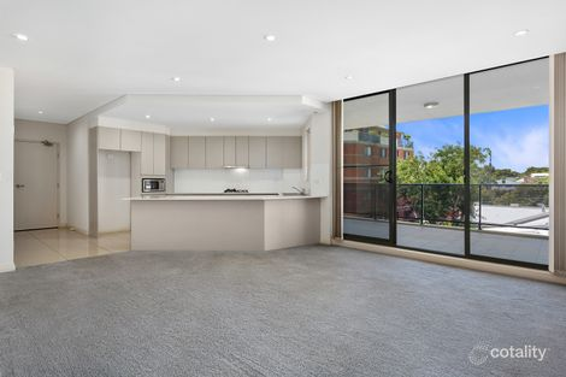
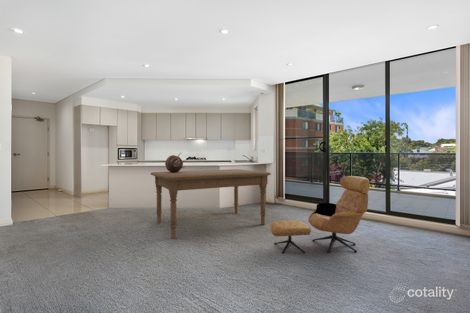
+ vessel [164,152,185,173]
+ dining table [150,168,272,240]
+ armchair [269,175,370,255]
